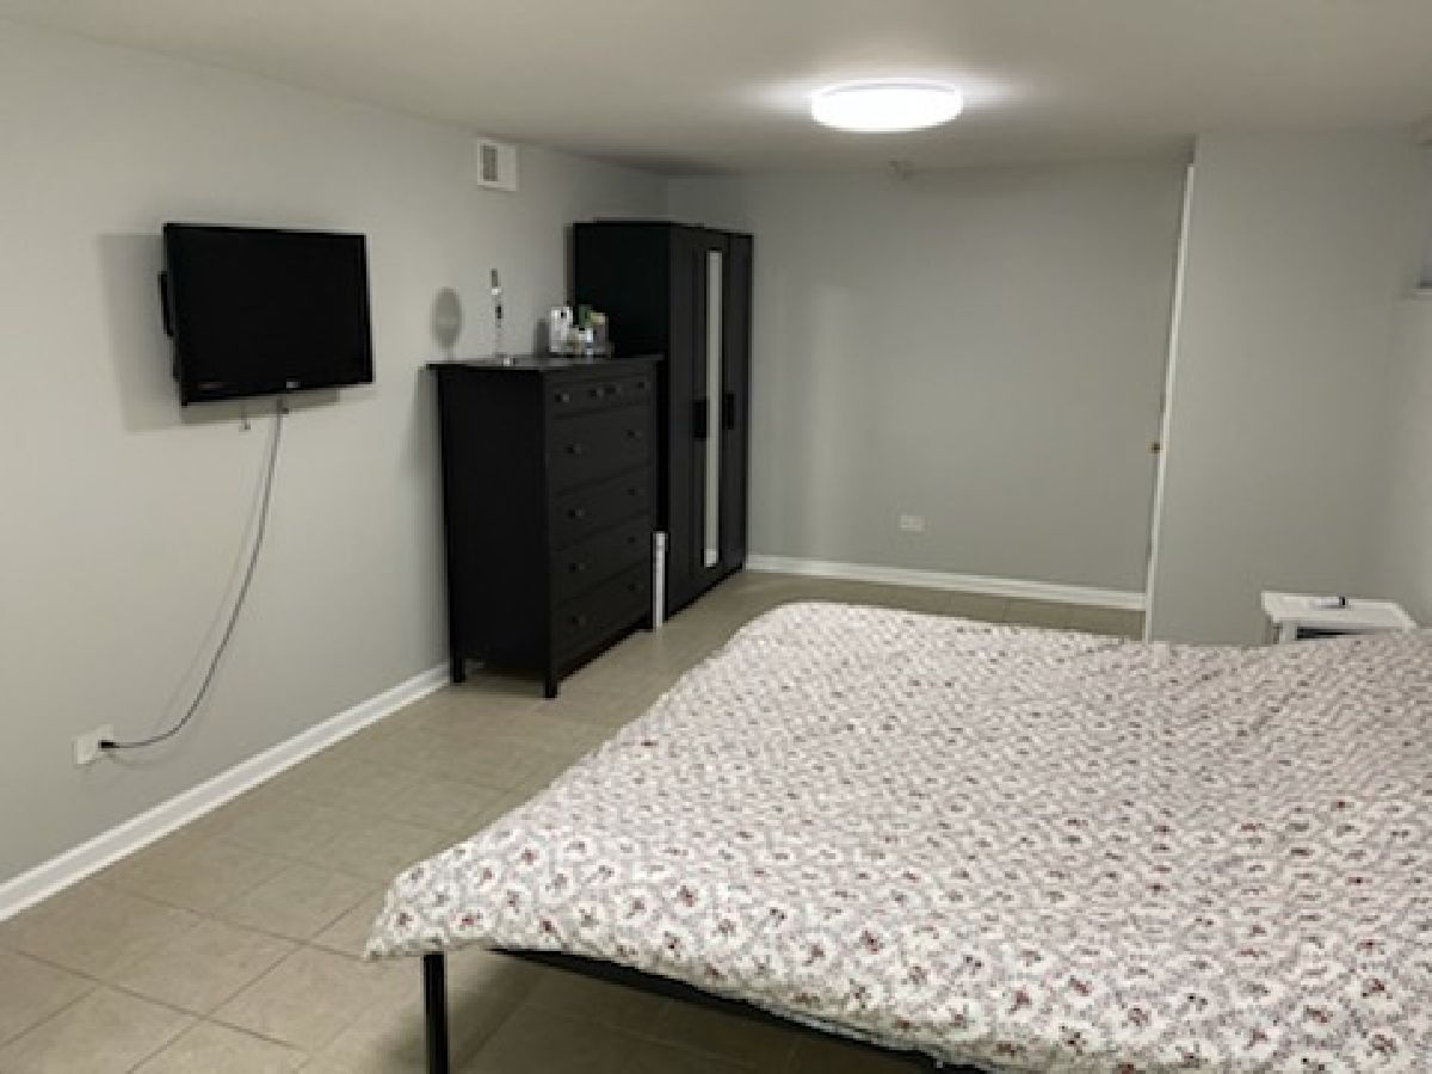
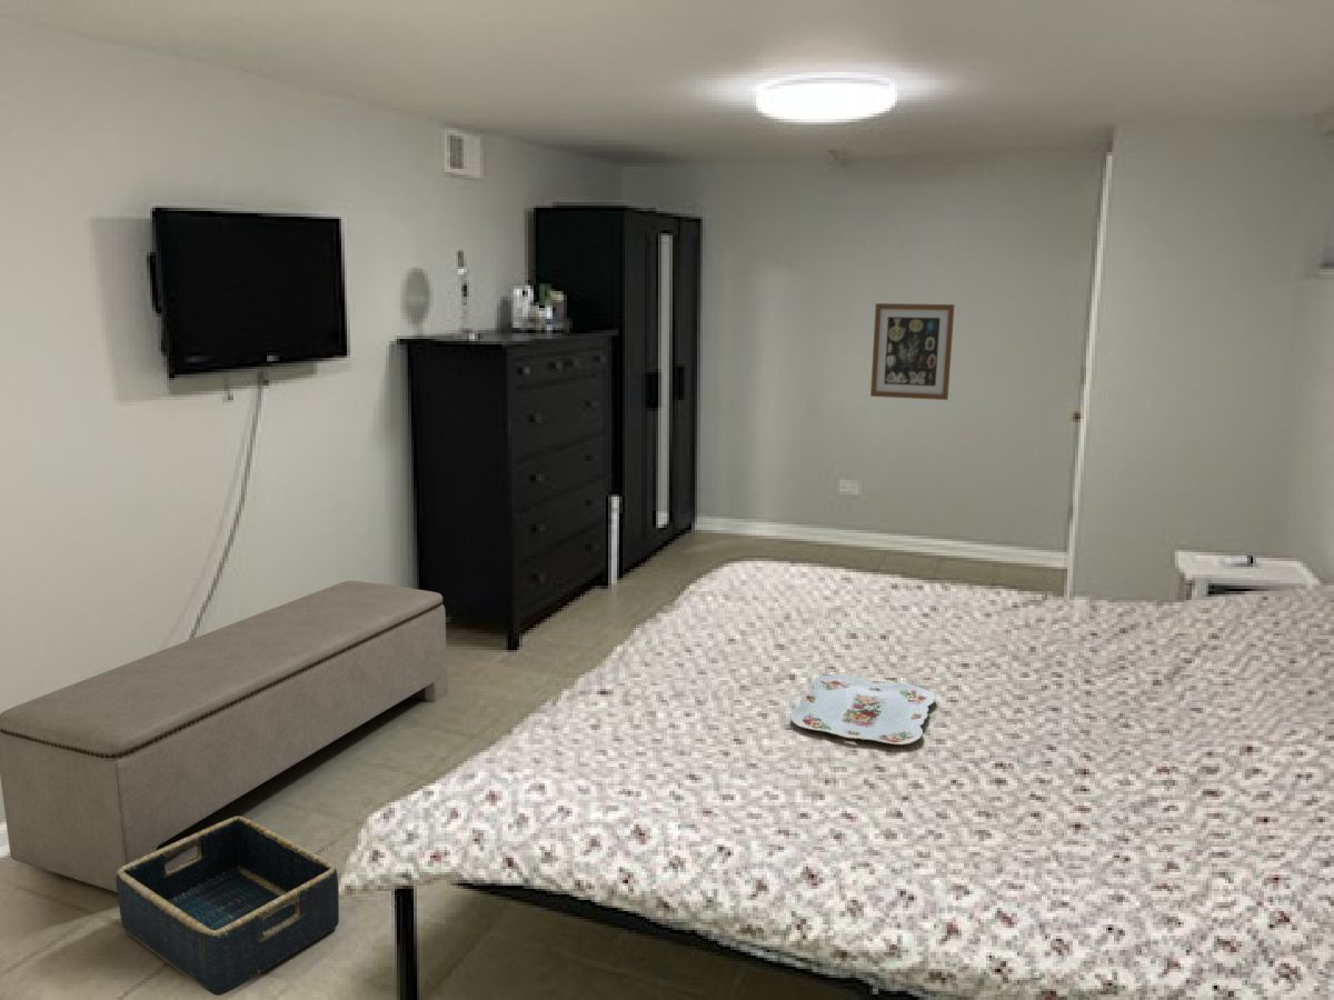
+ bench [0,580,449,893]
+ wall art [869,302,956,401]
+ basket [116,816,340,997]
+ serving tray [789,673,936,746]
